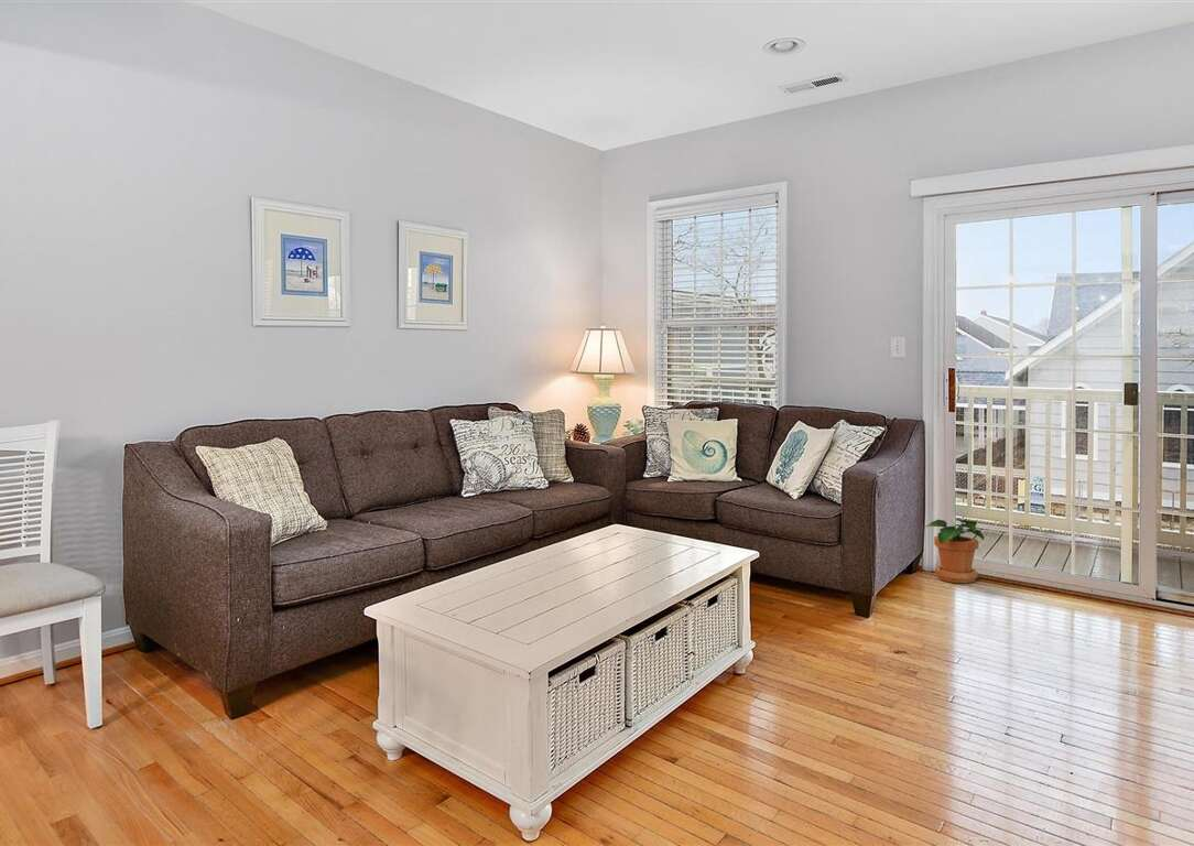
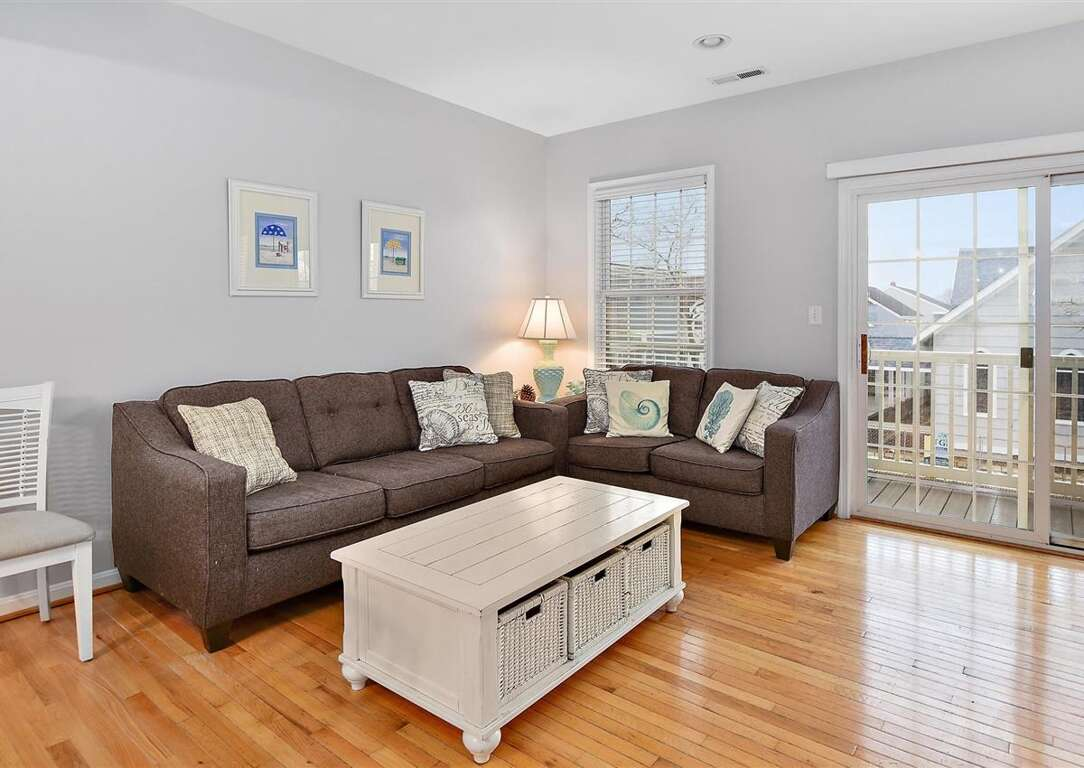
- potted plant [925,519,985,584]
